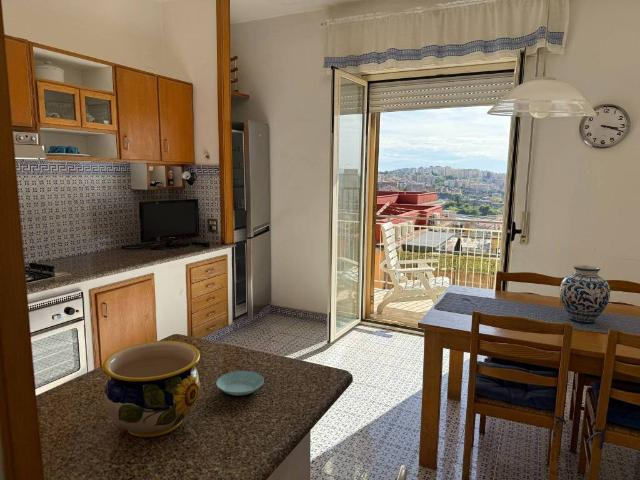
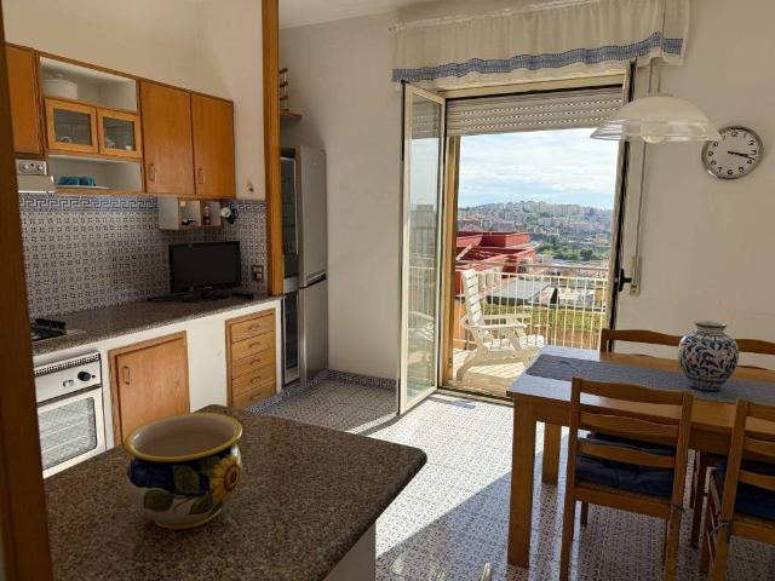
- saucer [215,370,265,396]
